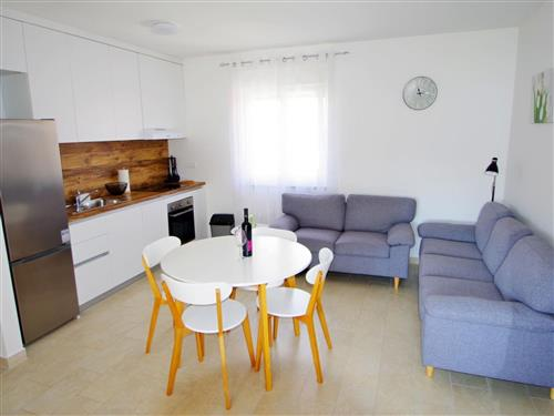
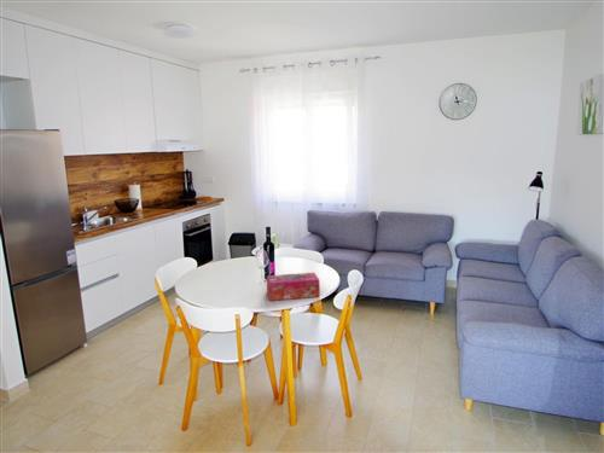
+ tissue box [266,272,321,302]
